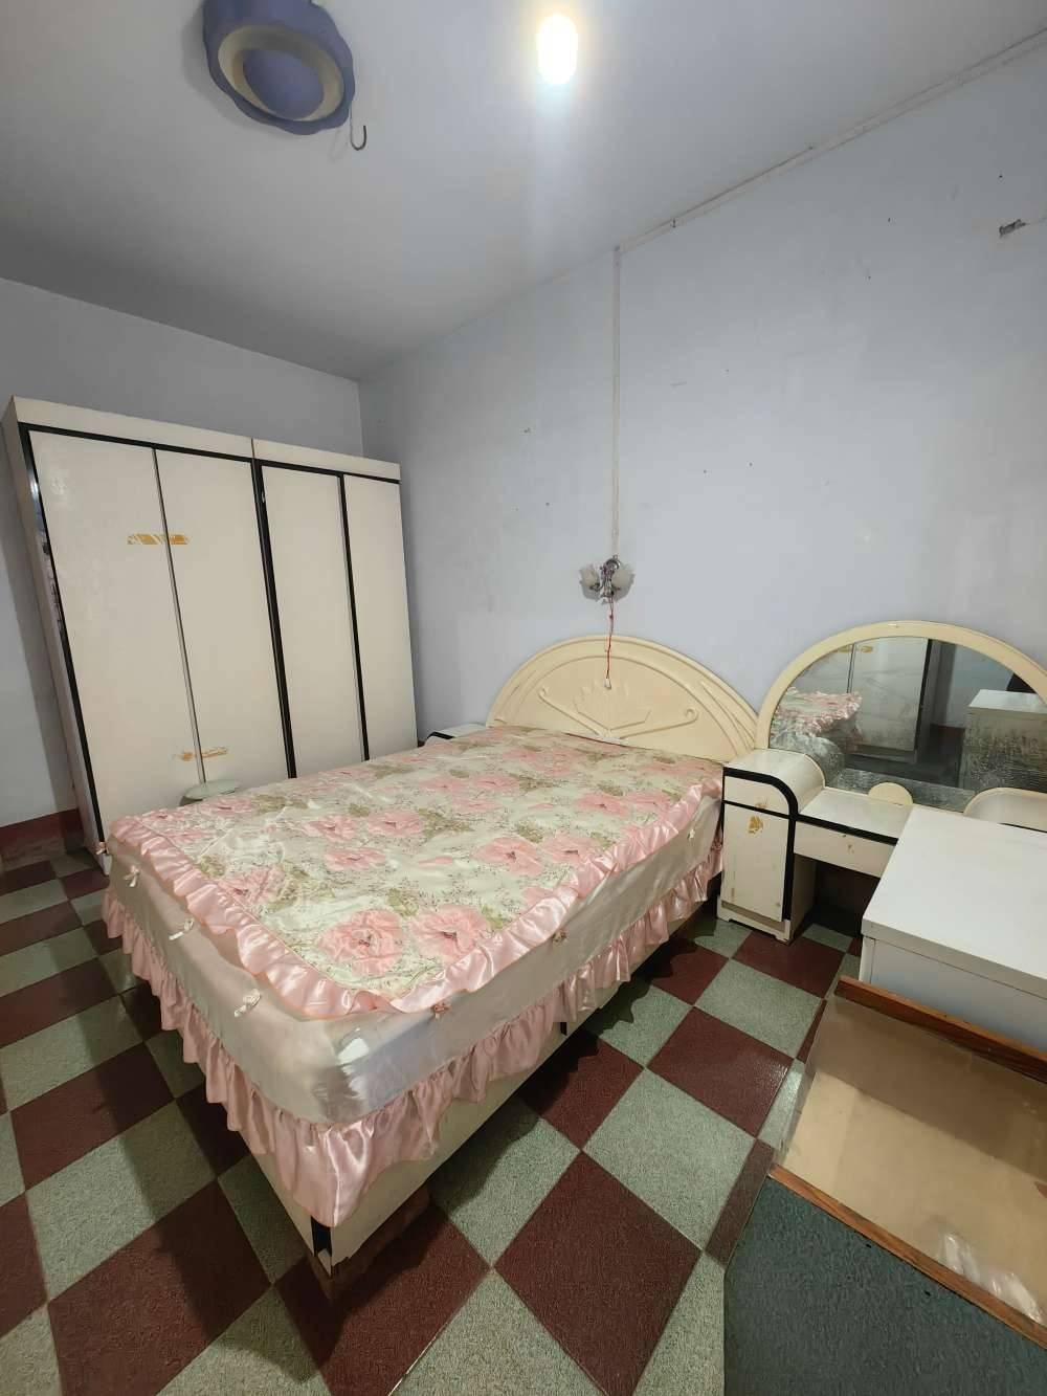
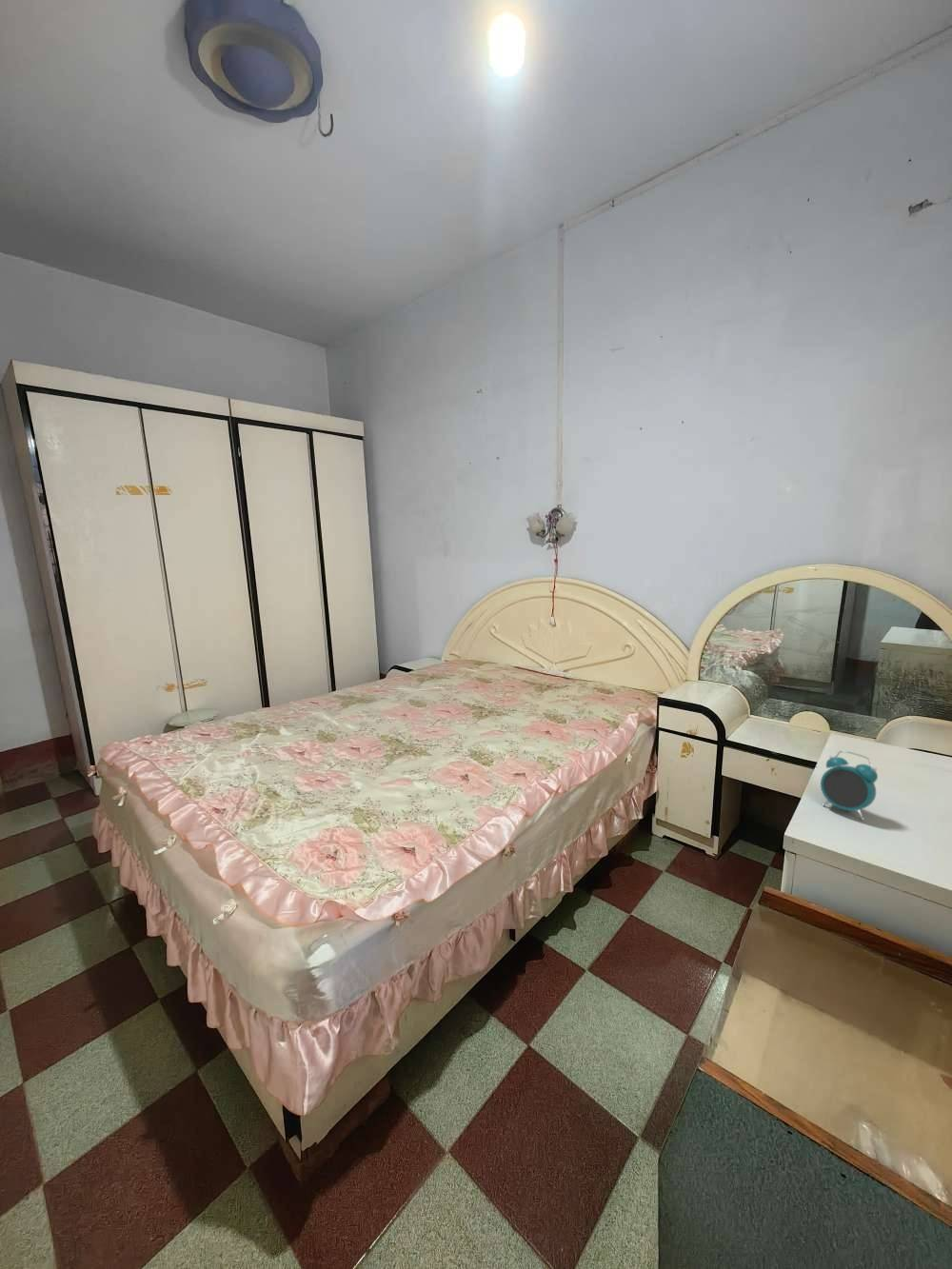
+ alarm clock [820,750,879,821]
